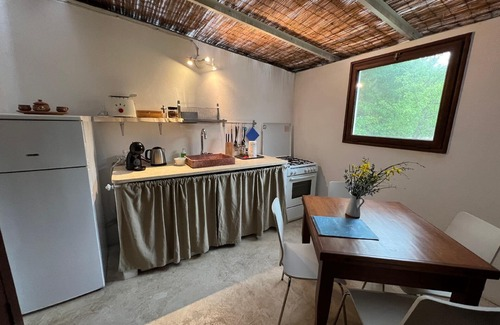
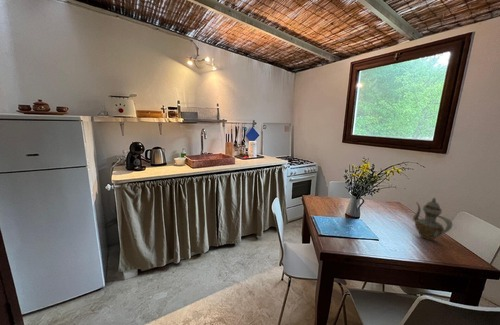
+ teapot [412,196,453,241]
